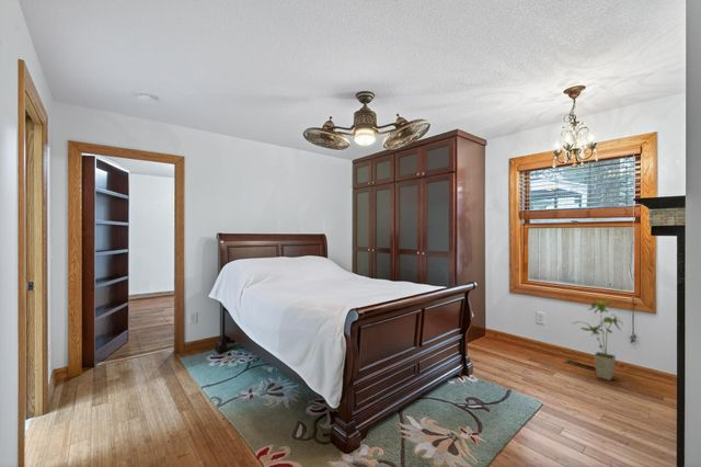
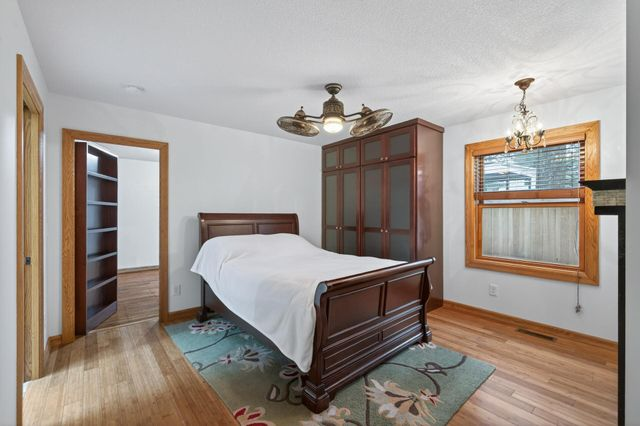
- house plant [572,299,624,381]
